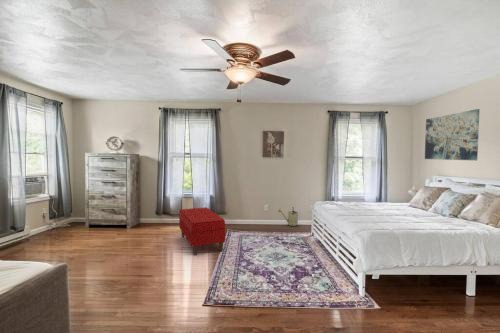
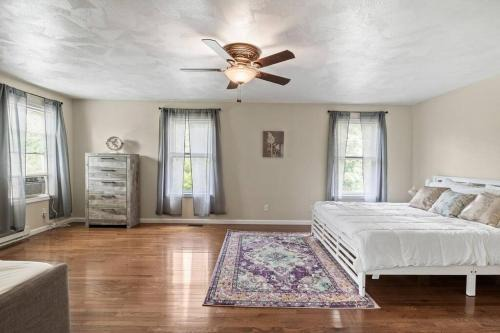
- wall art [424,108,481,161]
- bench [178,206,226,257]
- watering can [277,207,301,228]
